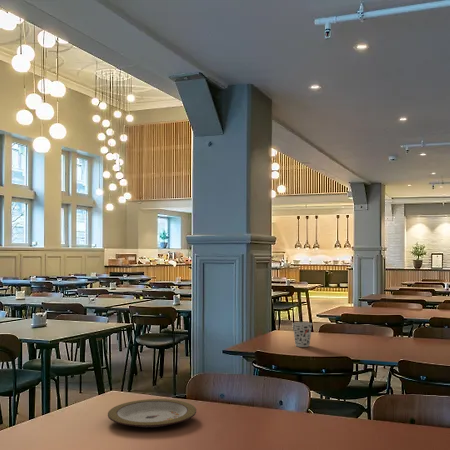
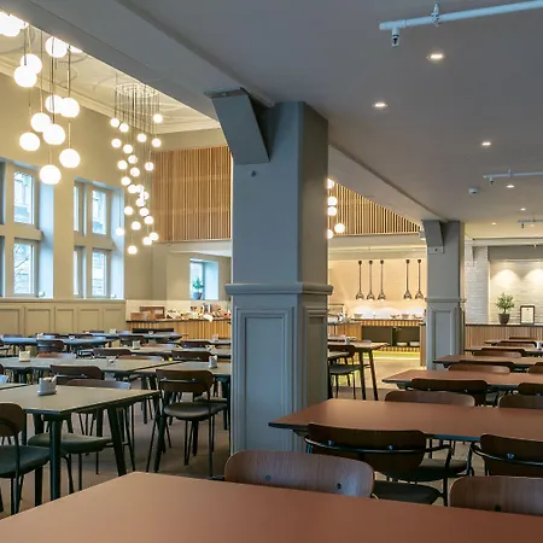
- cup [291,321,313,348]
- plate [107,398,197,429]
